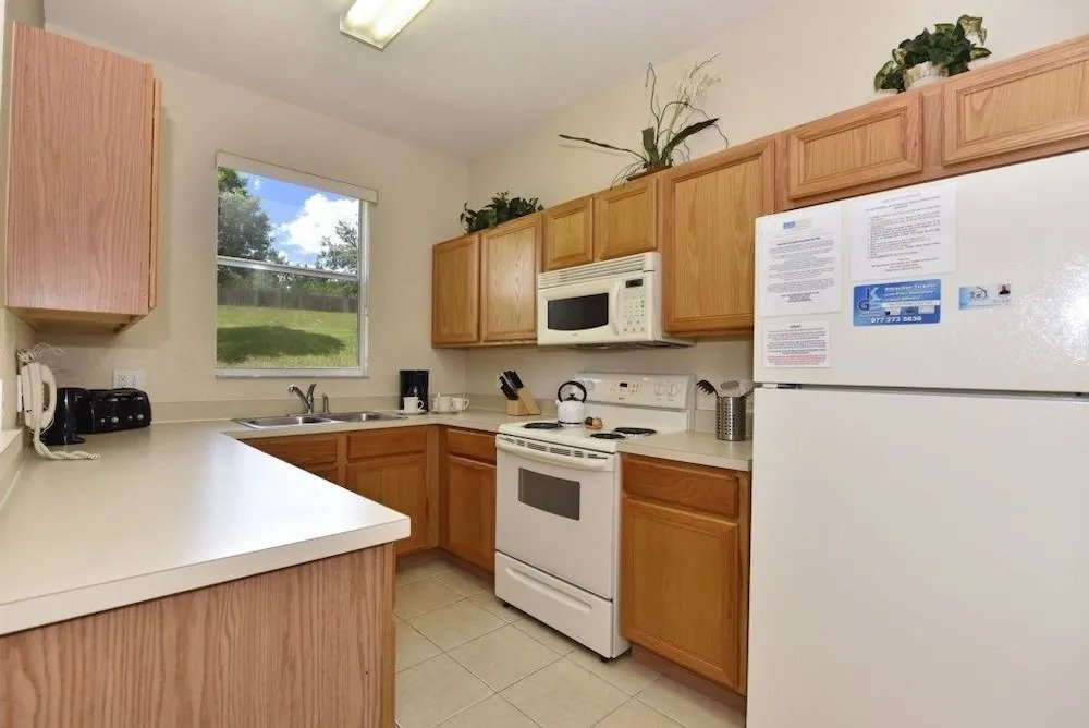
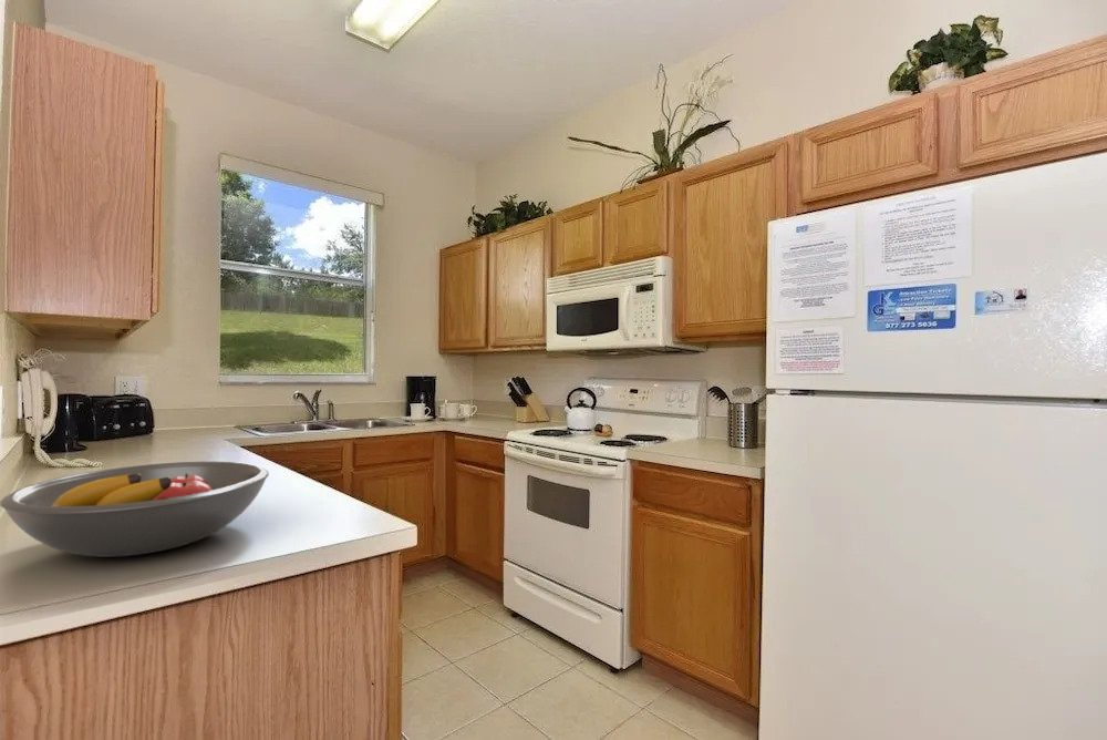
+ fruit bowl [0,461,270,558]
